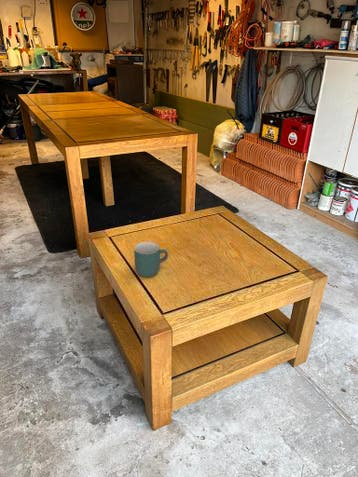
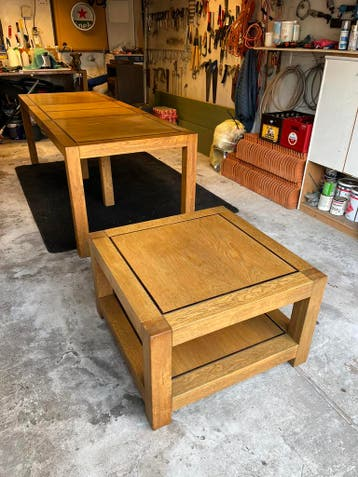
- mug [133,241,169,278]
